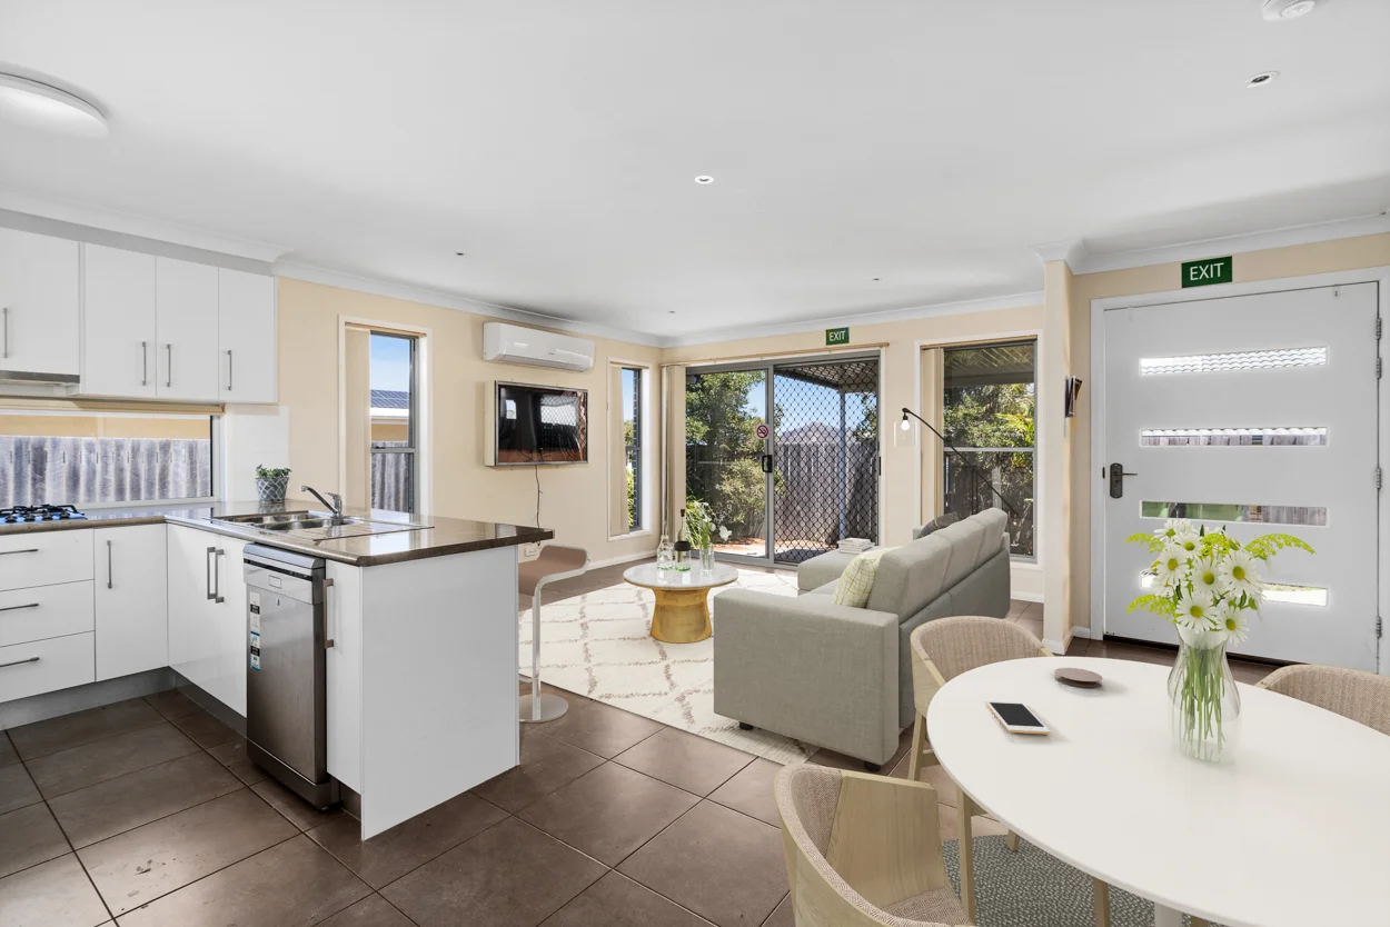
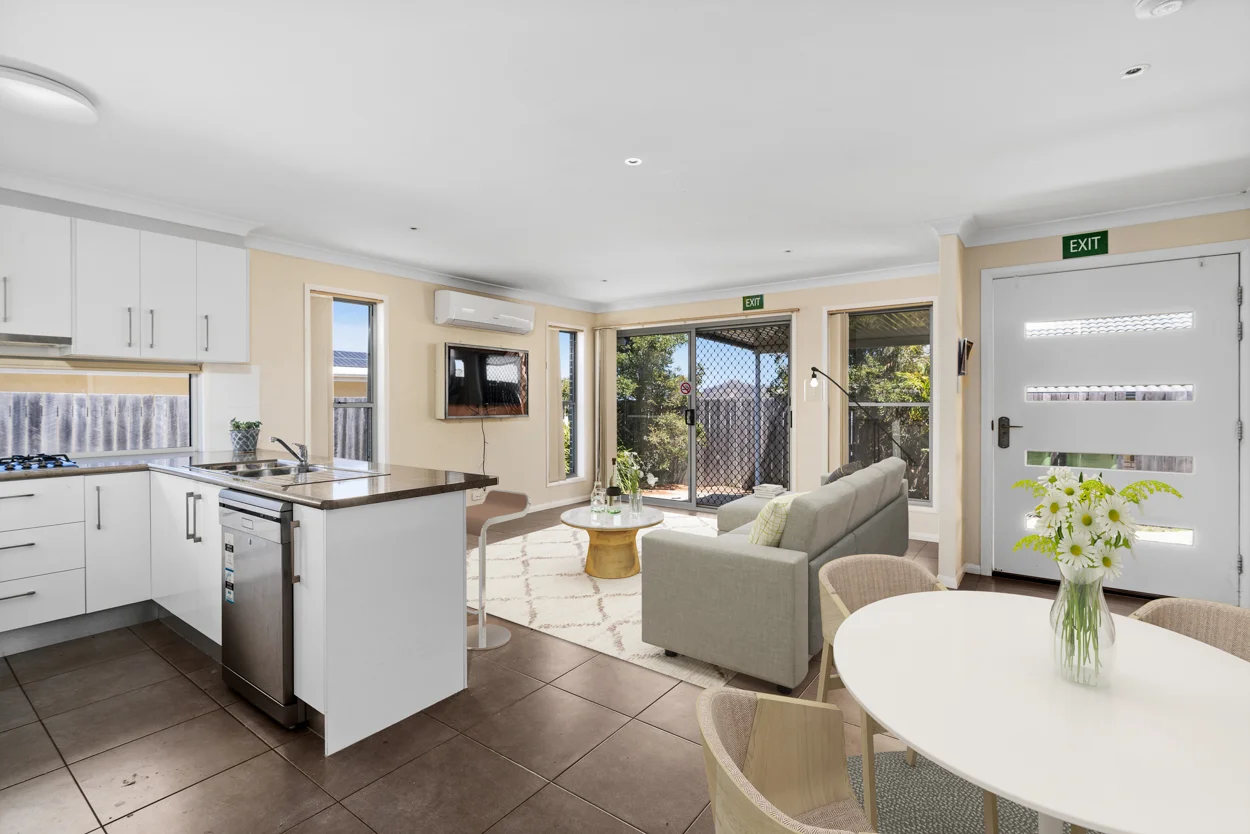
- coaster [1053,667,1103,688]
- cell phone [984,699,1051,735]
